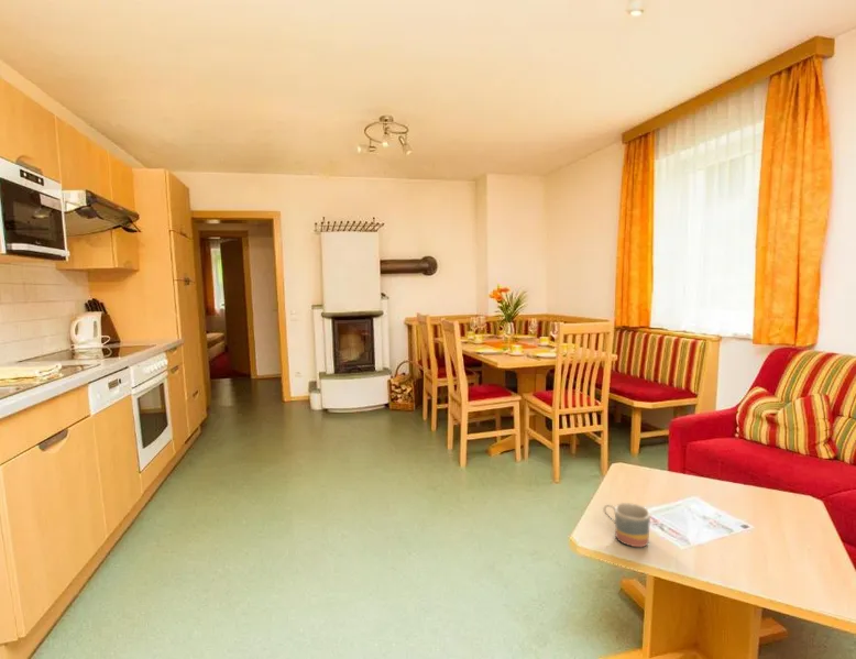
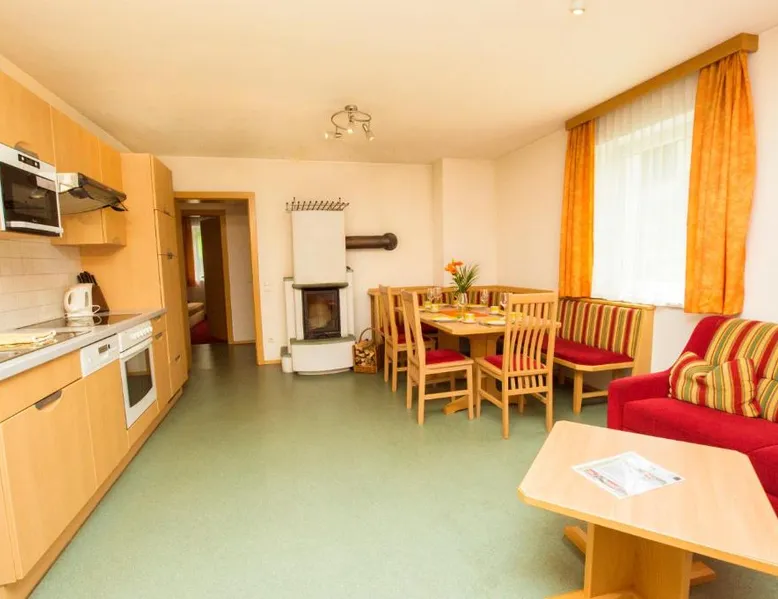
- mug [602,502,651,548]
